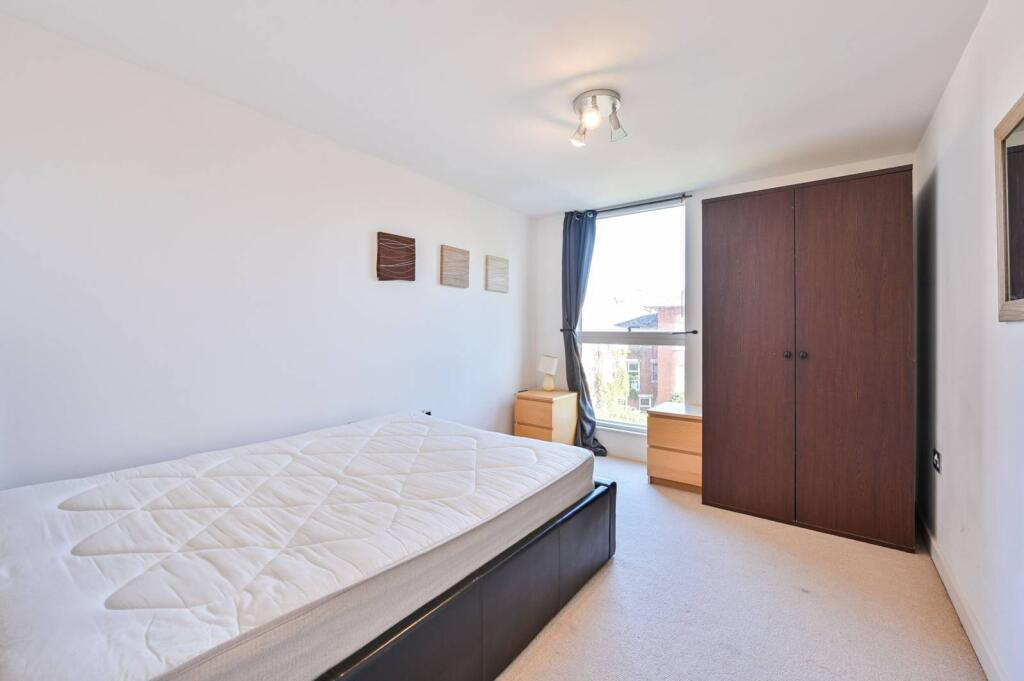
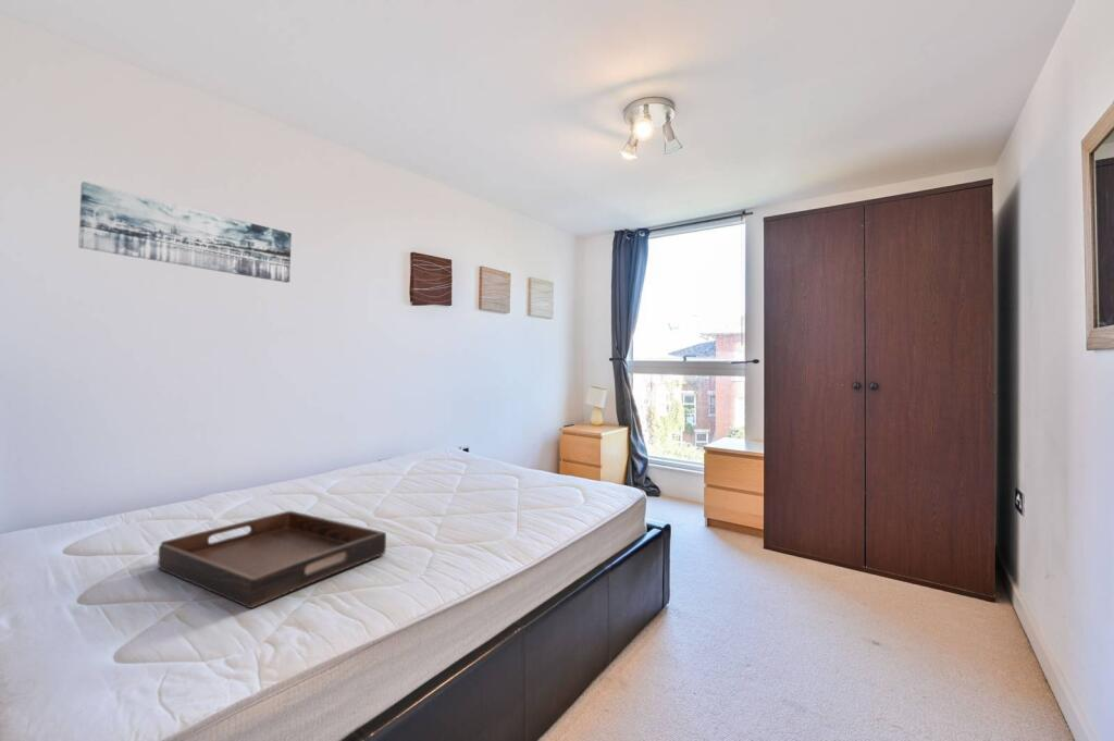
+ wall art [77,181,293,284]
+ serving tray [157,510,387,609]
